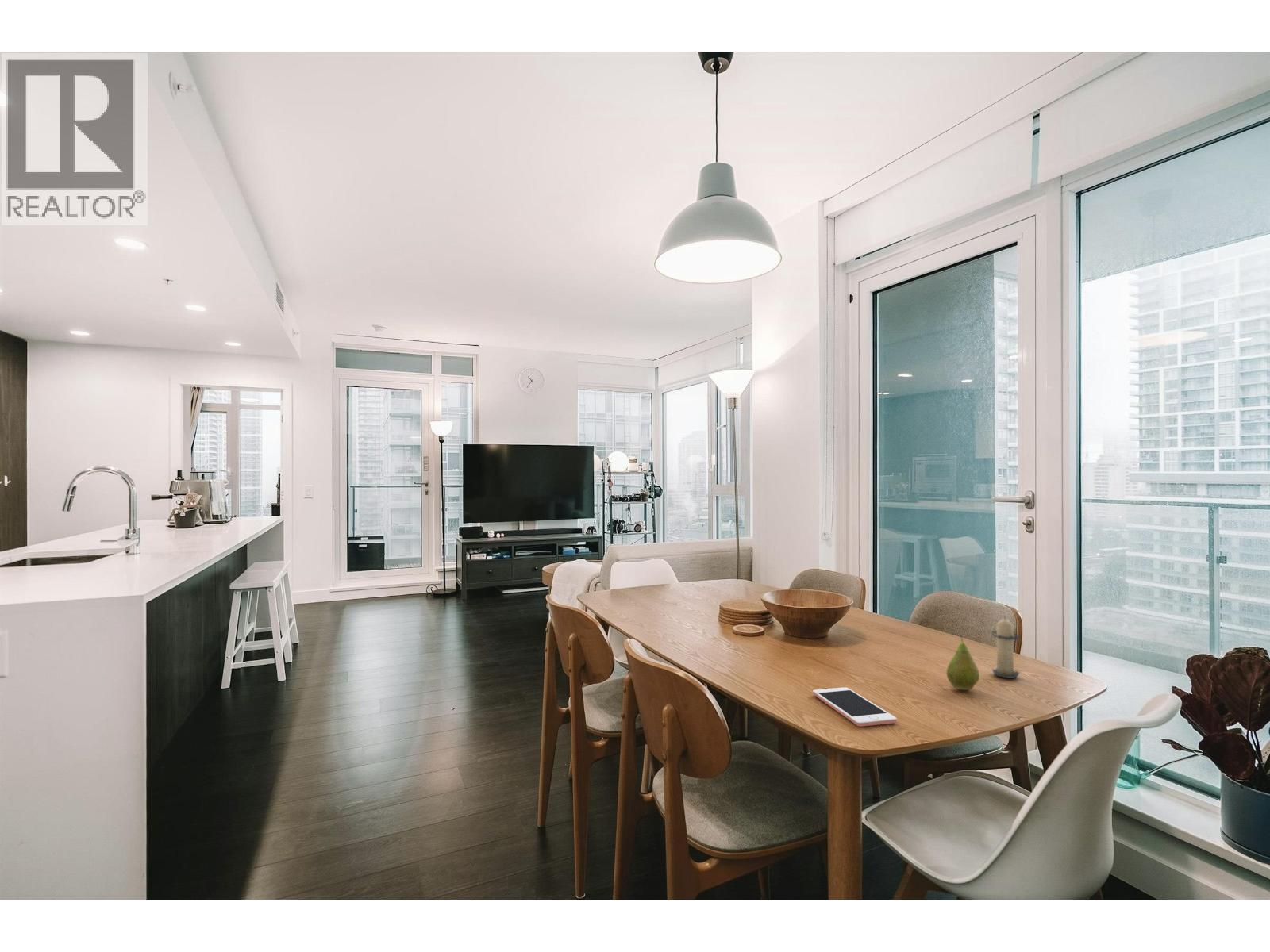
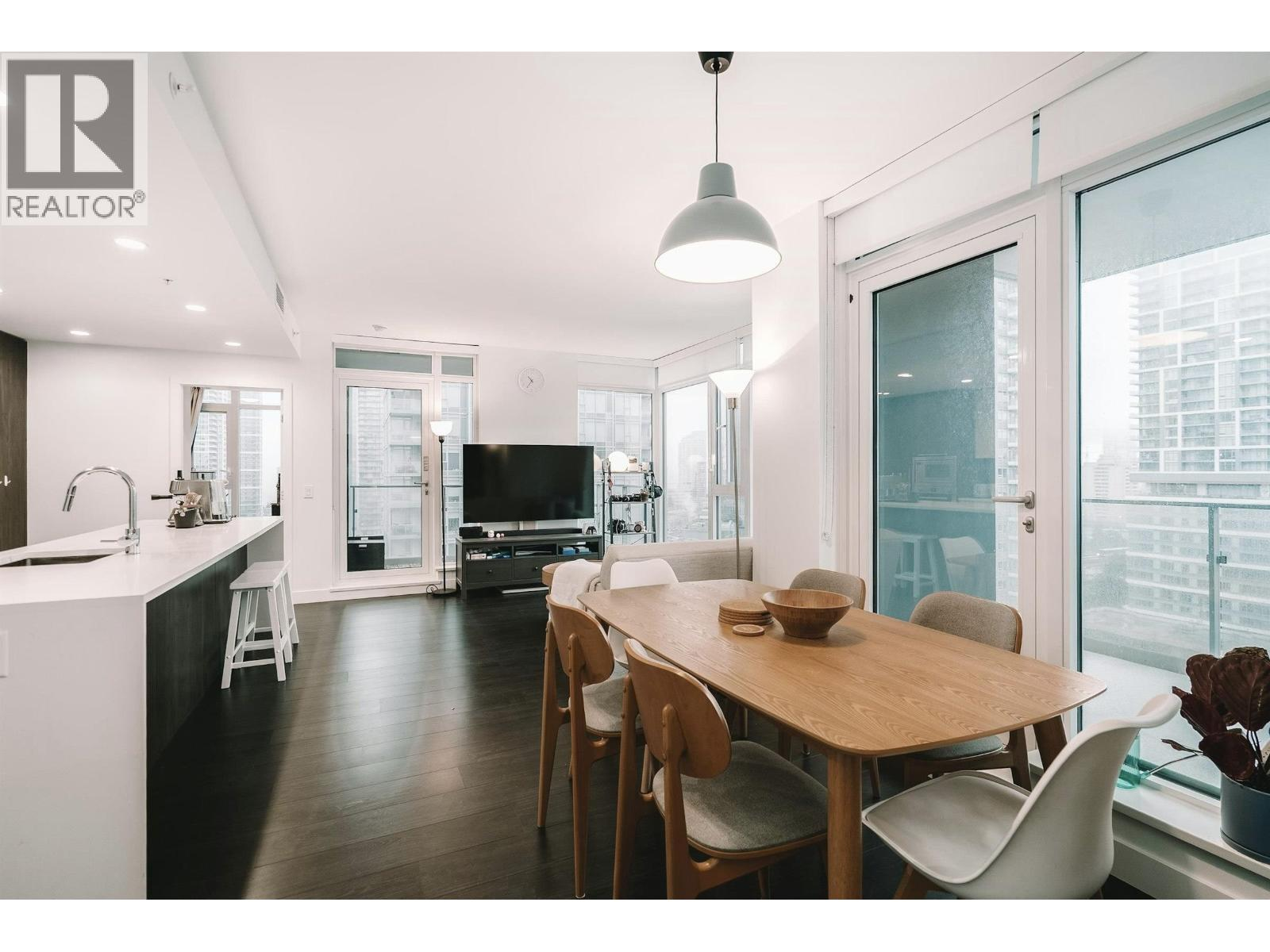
- candle [991,614,1021,679]
- fruit [946,634,980,691]
- cell phone [812,686,898,727]
